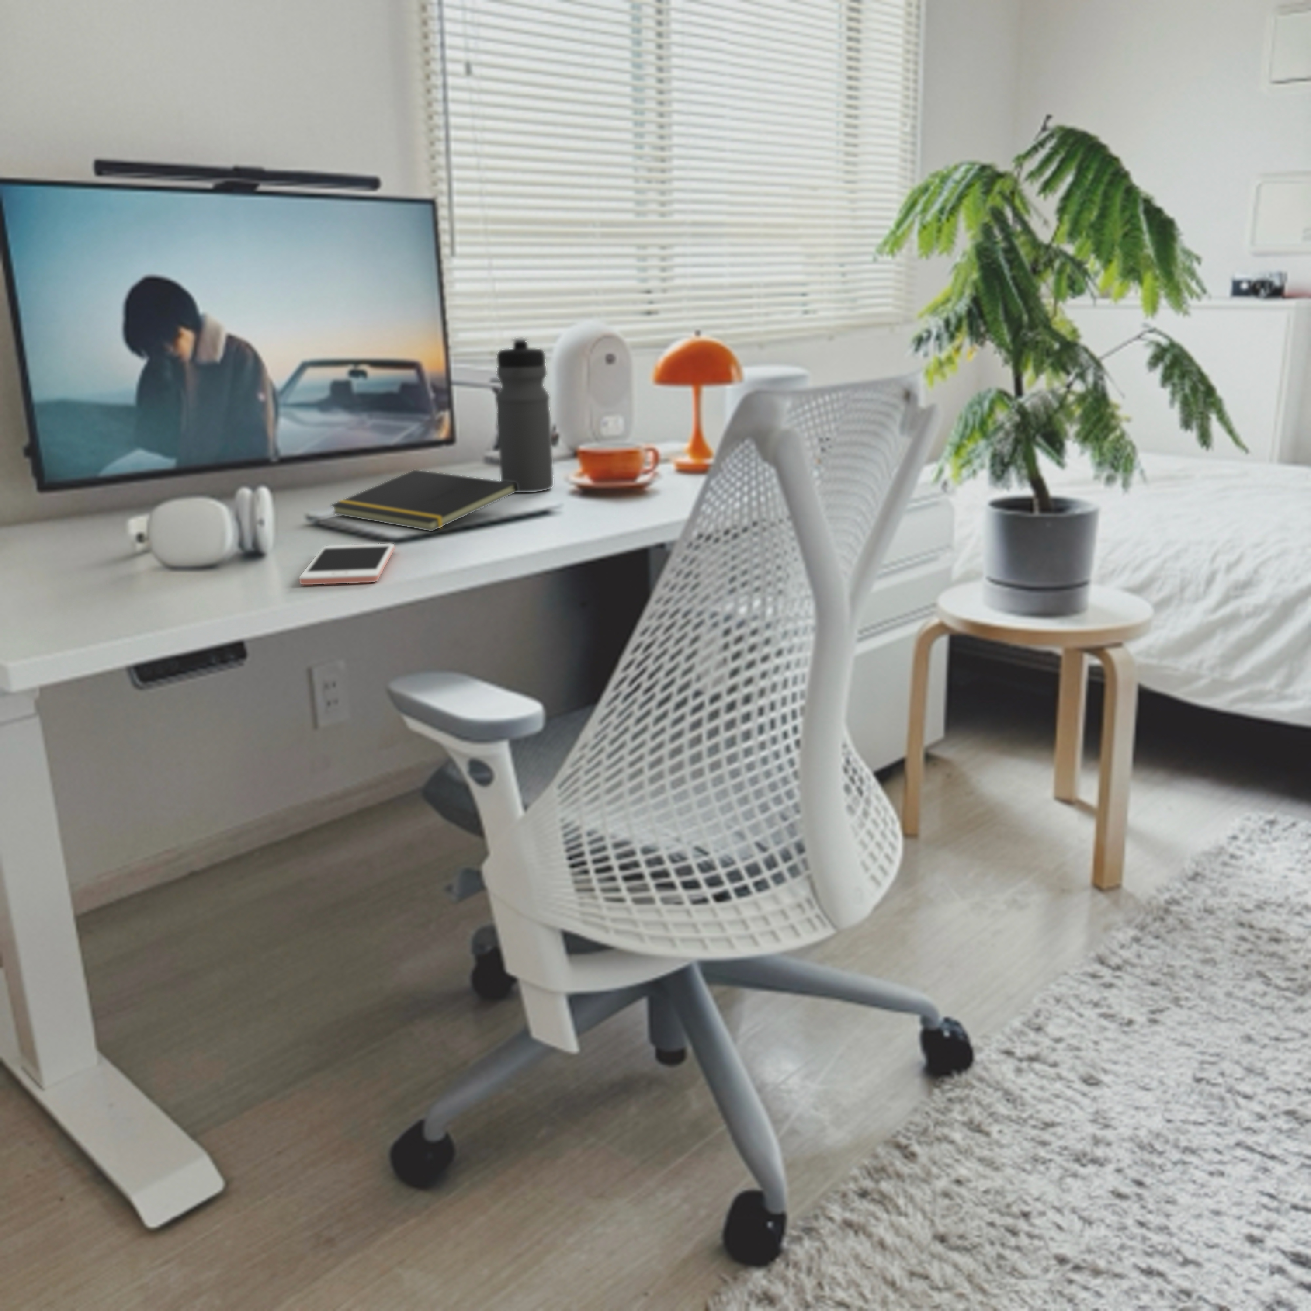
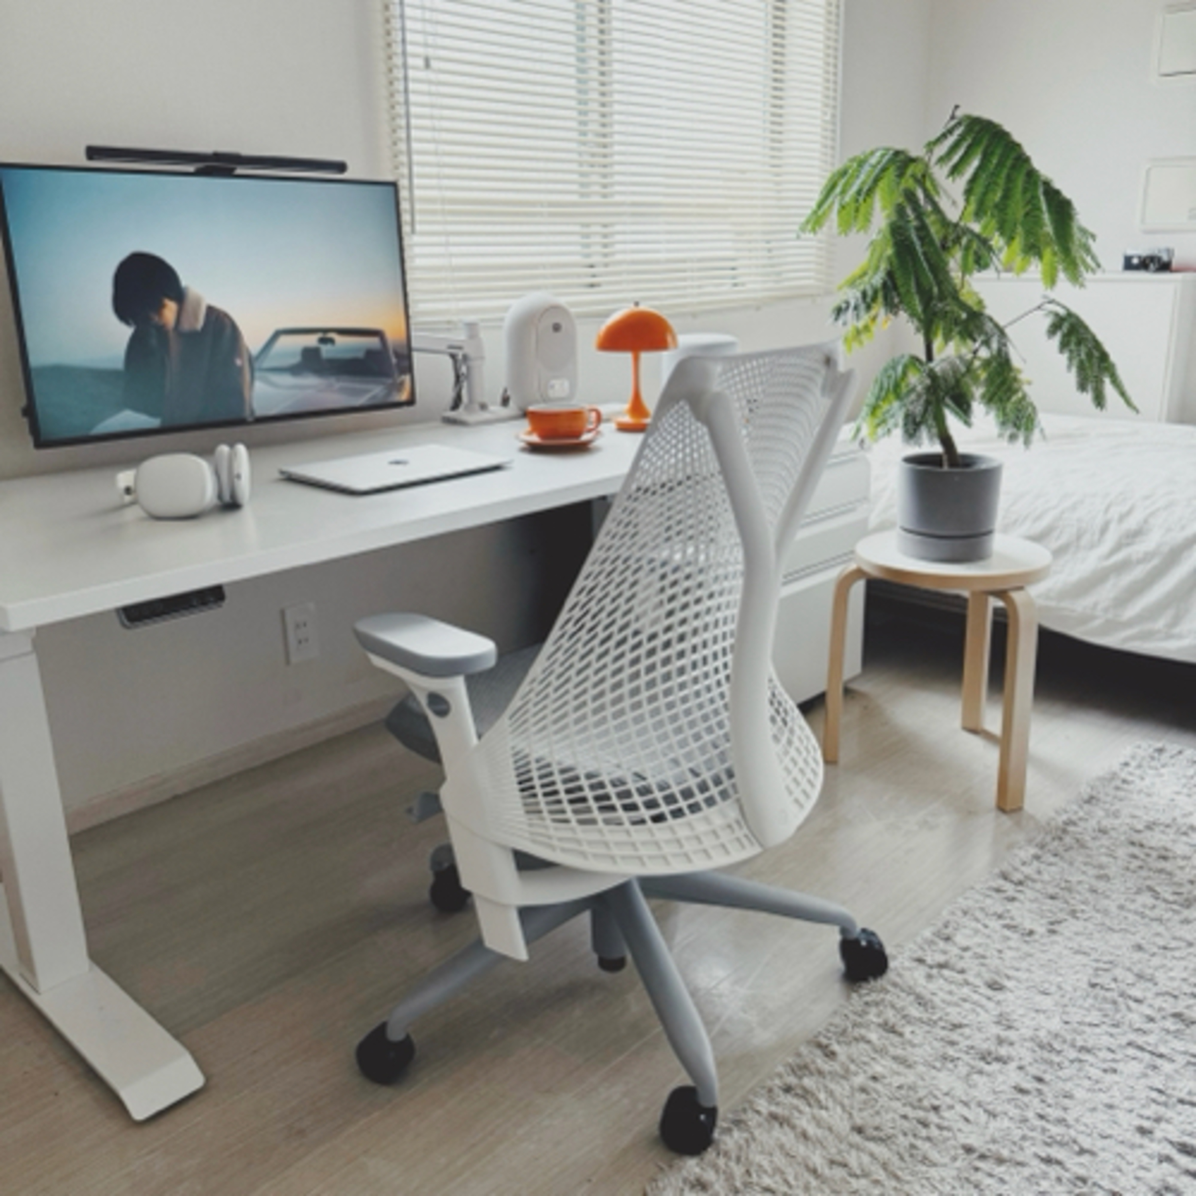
- water bottle [496,337,553,493]
- cell phone [299,543,395,585]
- notepad [330,469,517,532]
